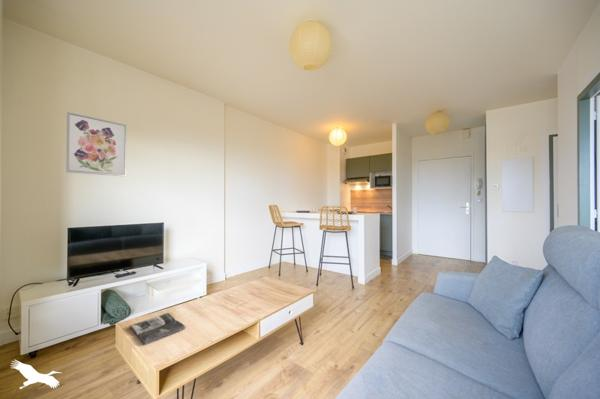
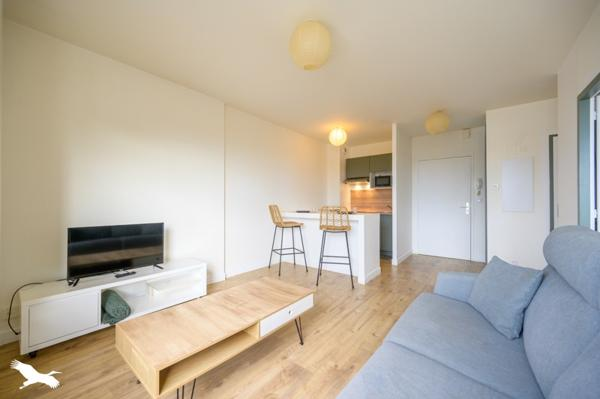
- wall art [65,111,127,177]
- magazine [129,312,186,345]
